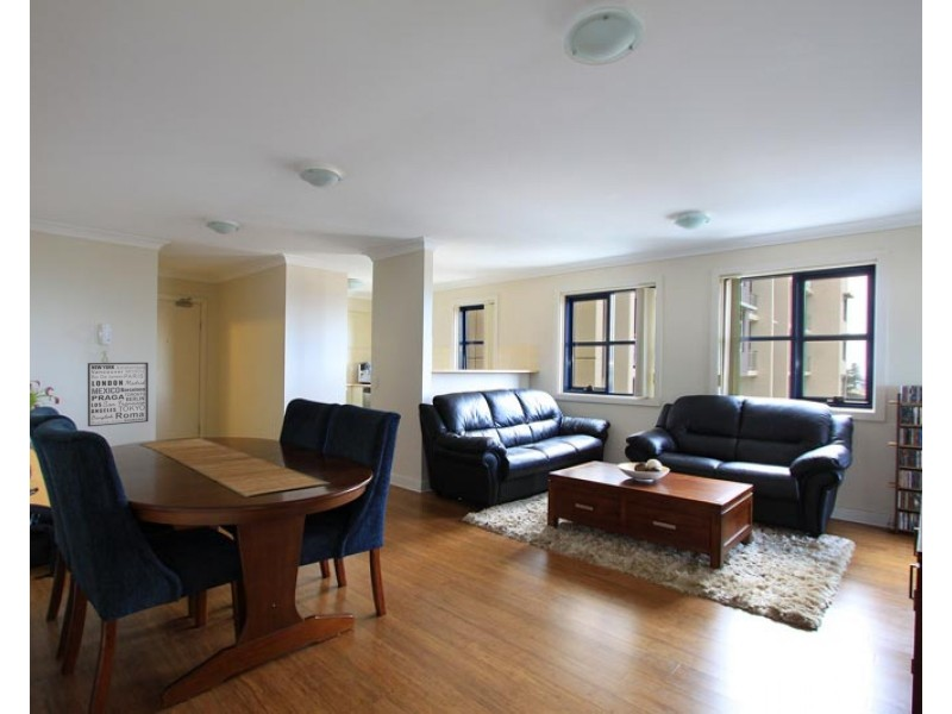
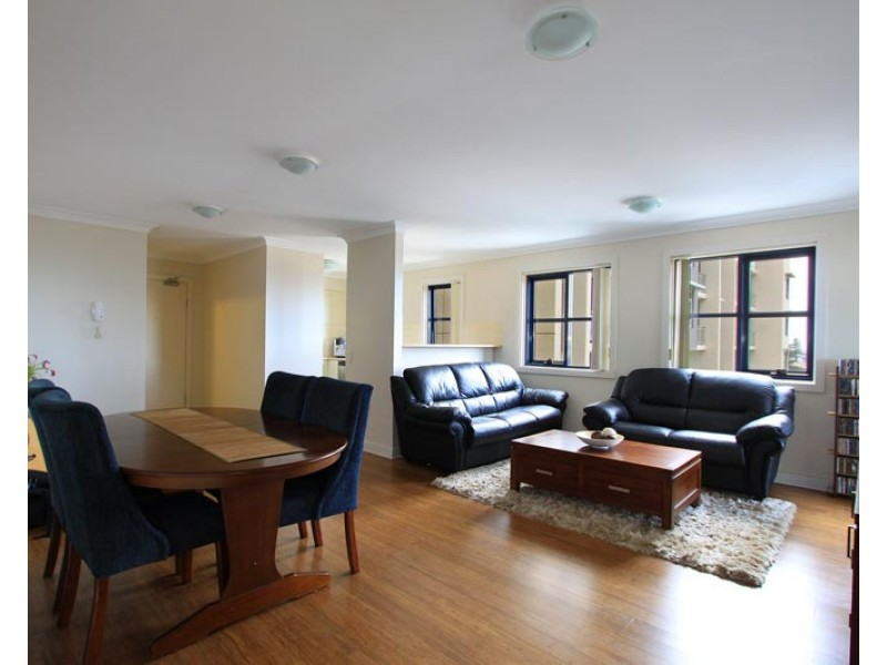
- wall art [87,362,149,427]
